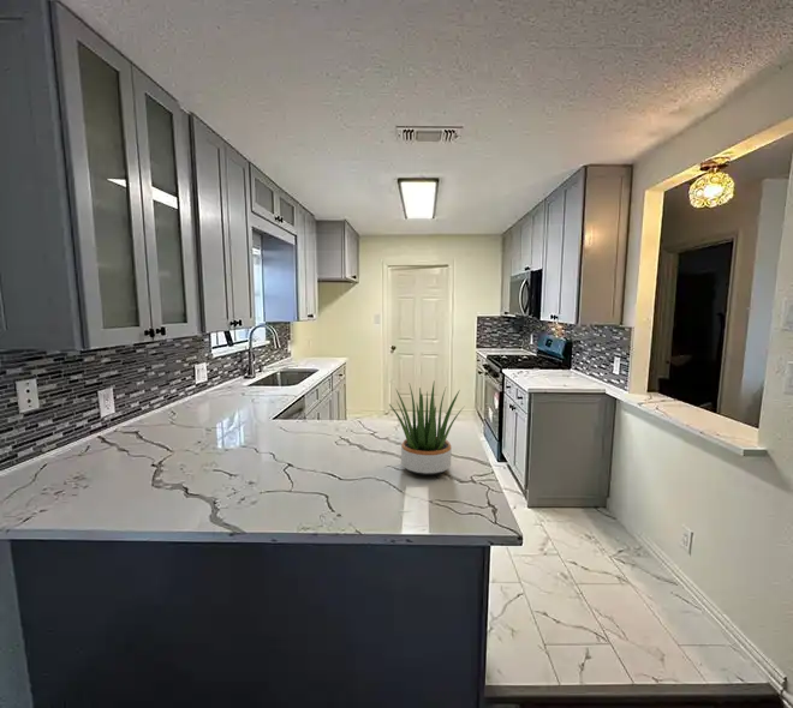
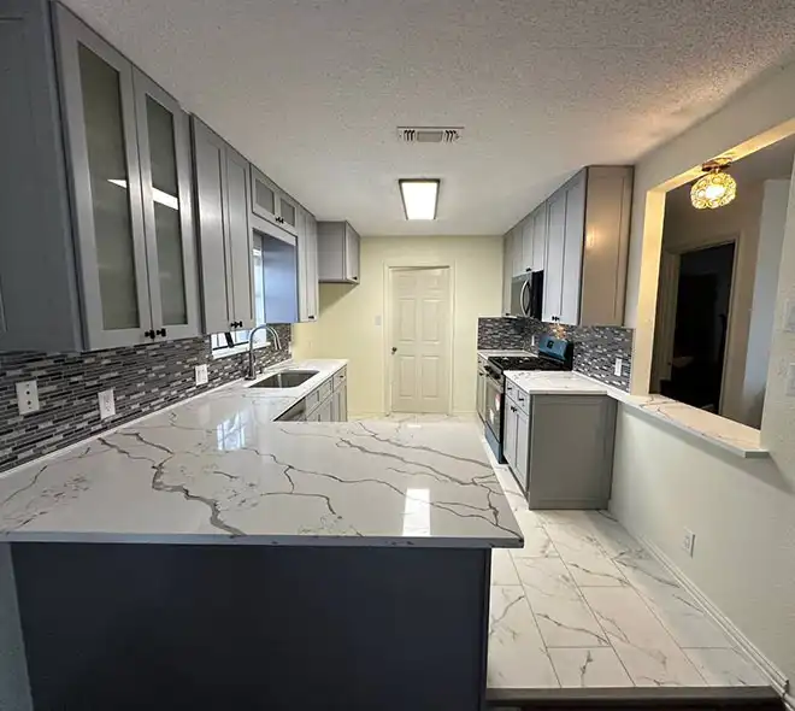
- potted plant [388,379,466,476]
